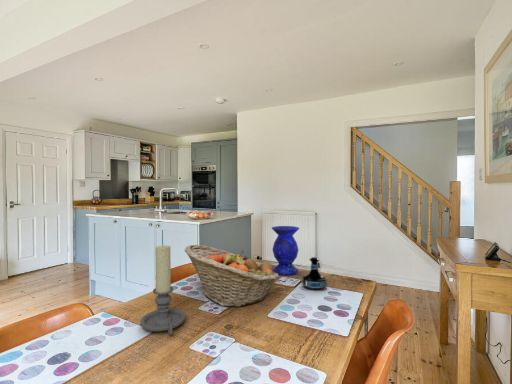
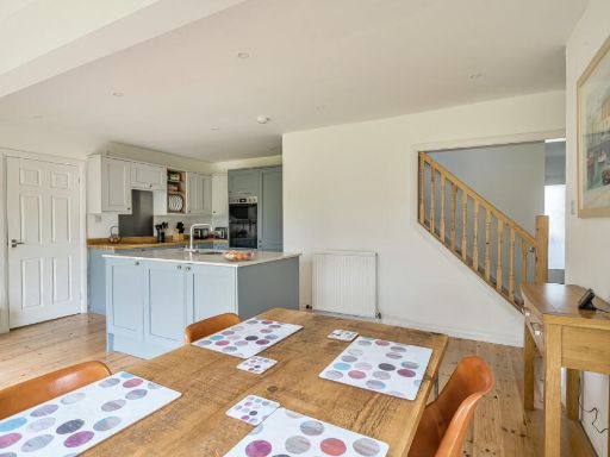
- vase [271,225,300,276]
- candle holder [139,244,187,337]
- tequila bottle [302,256,327,291]
- fruit basket [184,244,280,308]
